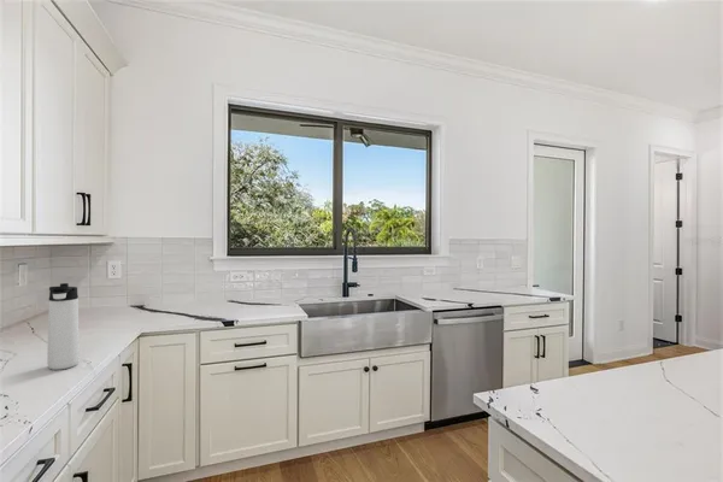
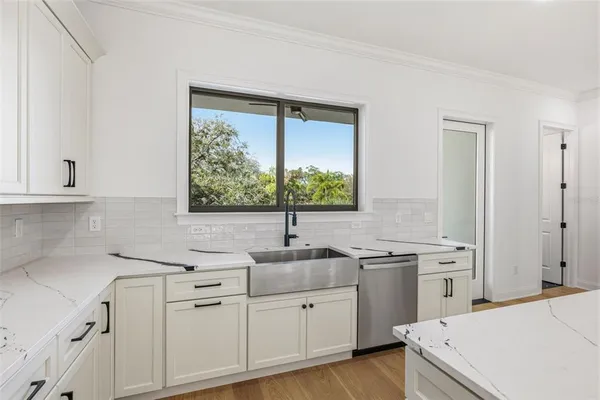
- thermos bottle [46,282,81,371]
